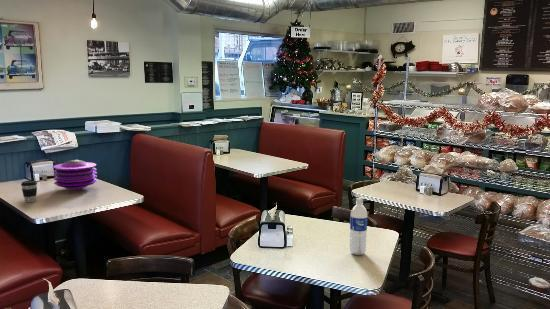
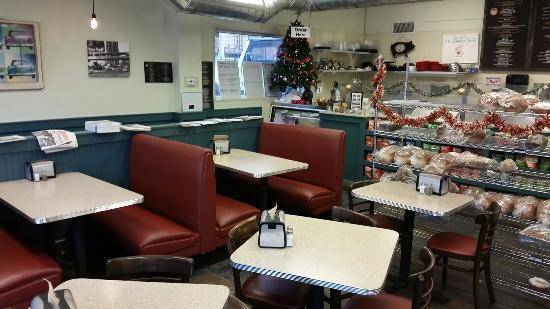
- coffee cup [20,179,38,203]
- water bottle [349,197,368,256]
- plate [52,159,98,191]
